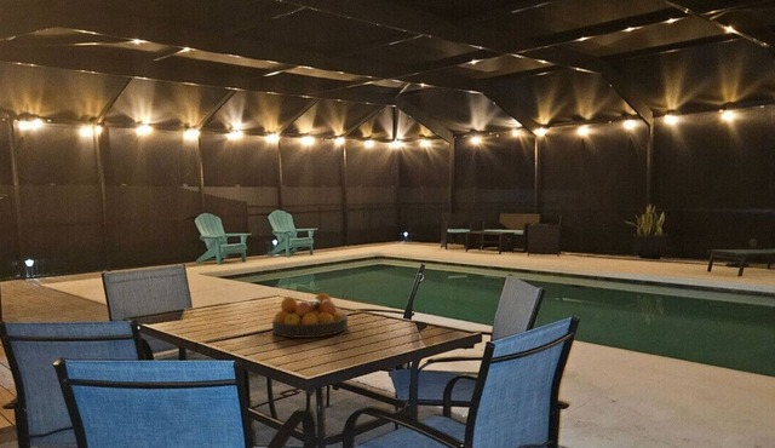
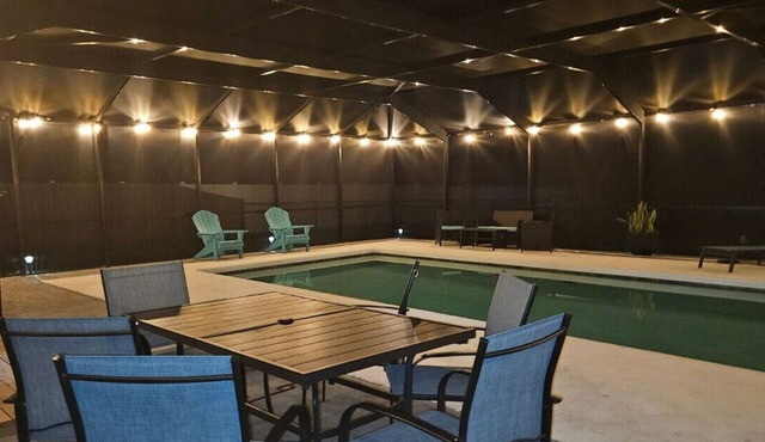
- fruit bowl [271,292,349,339]
